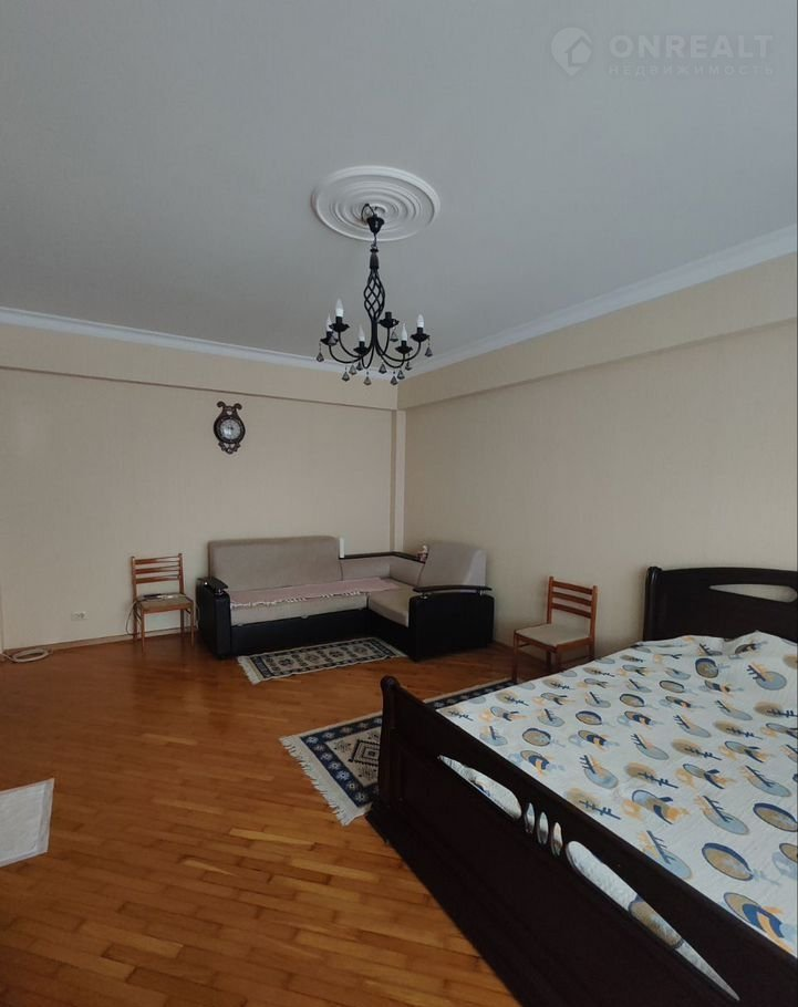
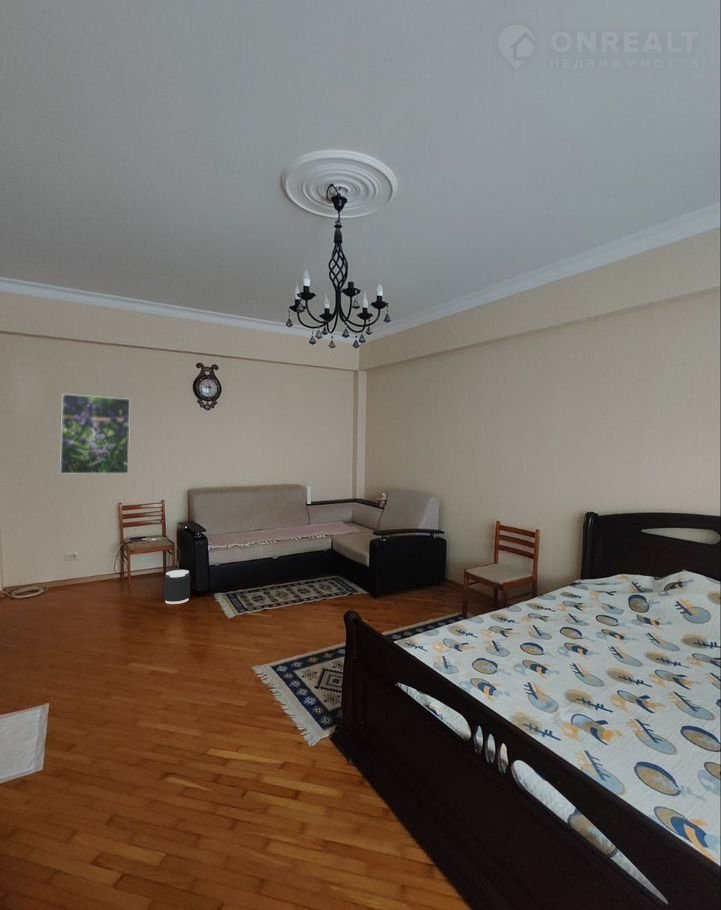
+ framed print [59,393,131,475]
+ speaker [163,569,191,605]
